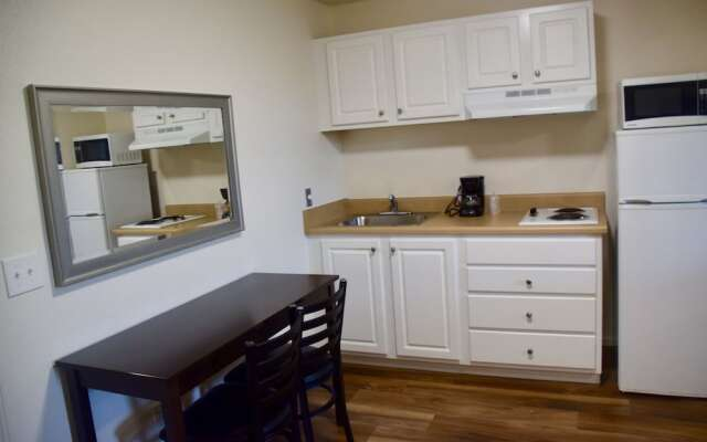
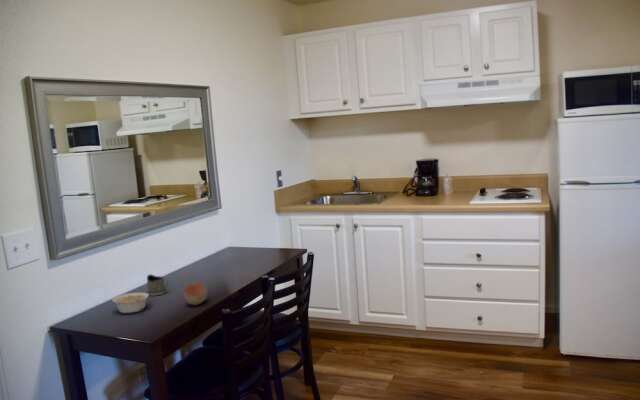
+ fruit [183,282,208,306]
+ tea glass holder [146,273,169,297]
+ legume [111,291,150,314]
